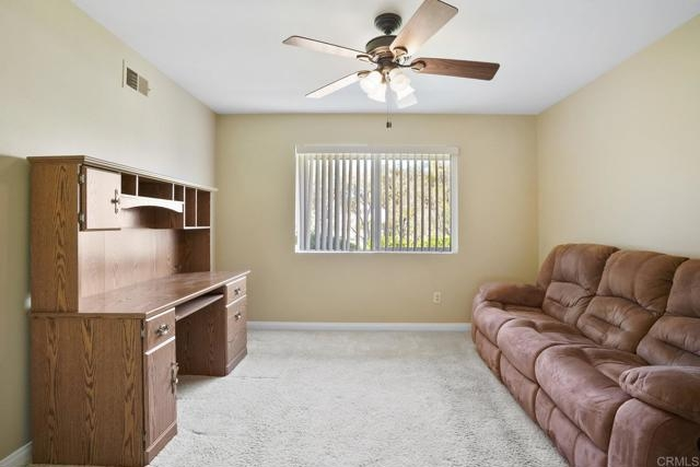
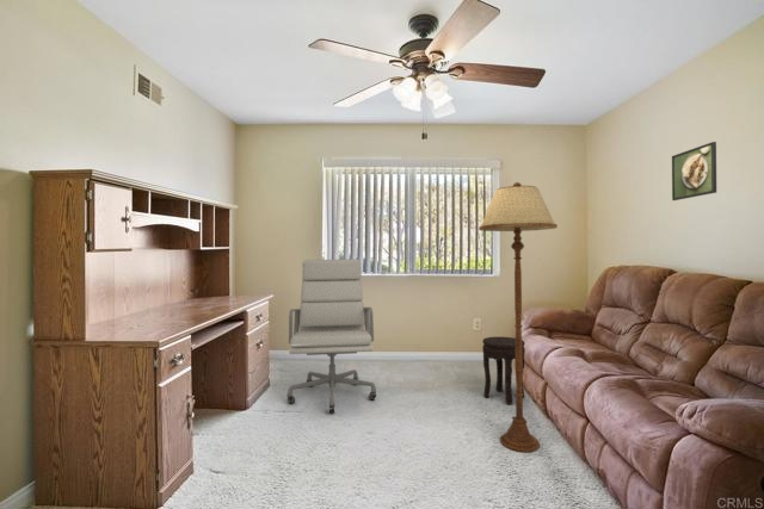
+ side table [481,336,526,405]
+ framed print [671,141,717,201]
+ office chair [286,257,377,414]
+ floor lamp [478,181,559,453]
